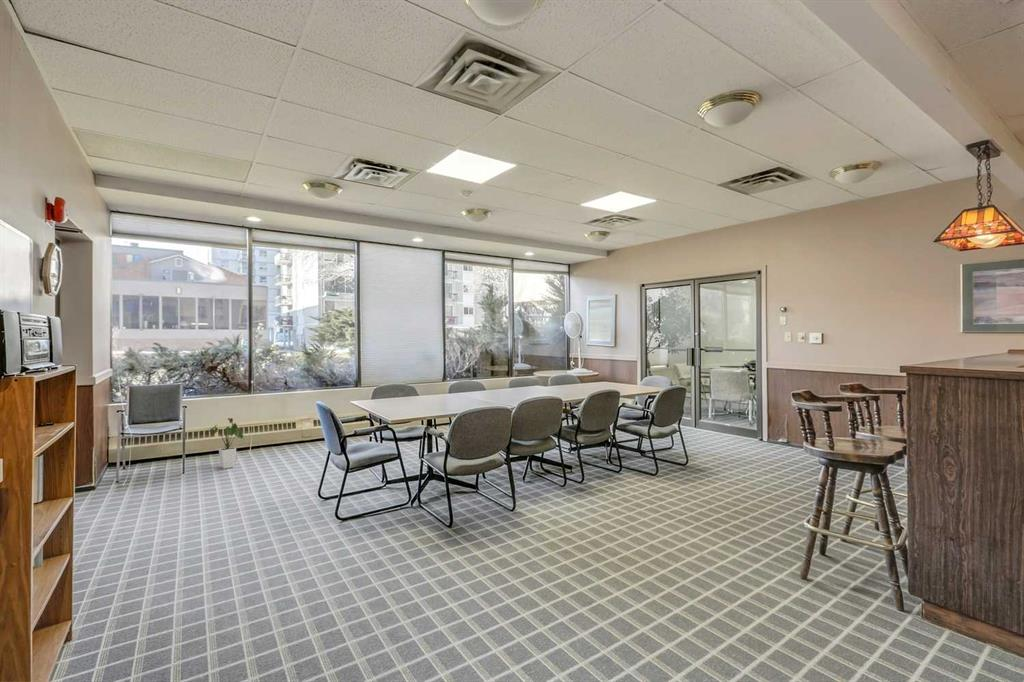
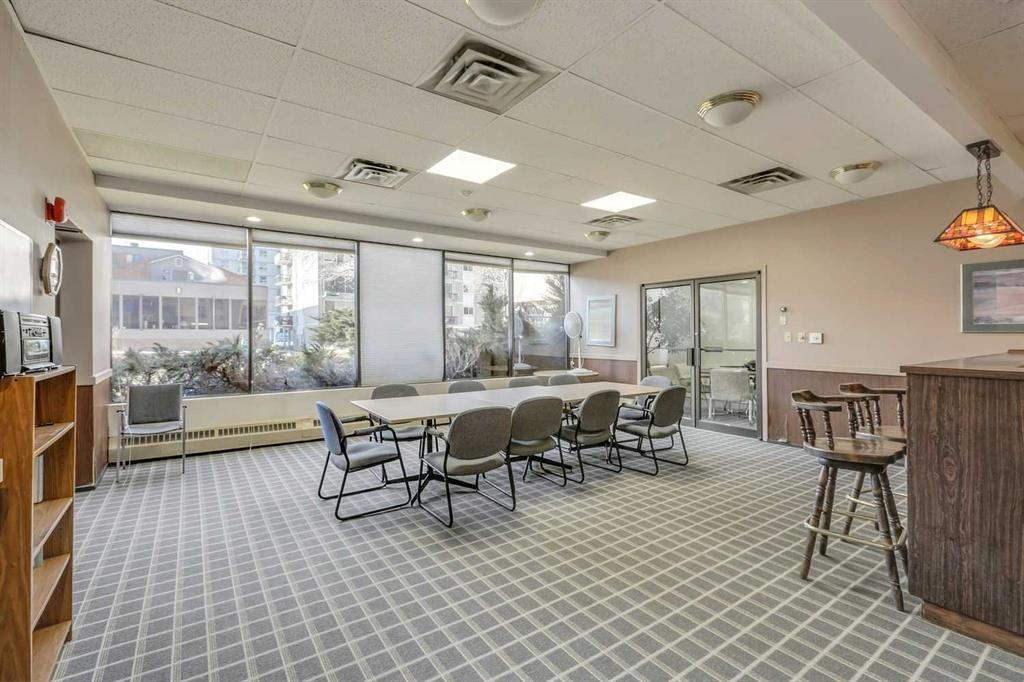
- house plant [208,417,244,470]
